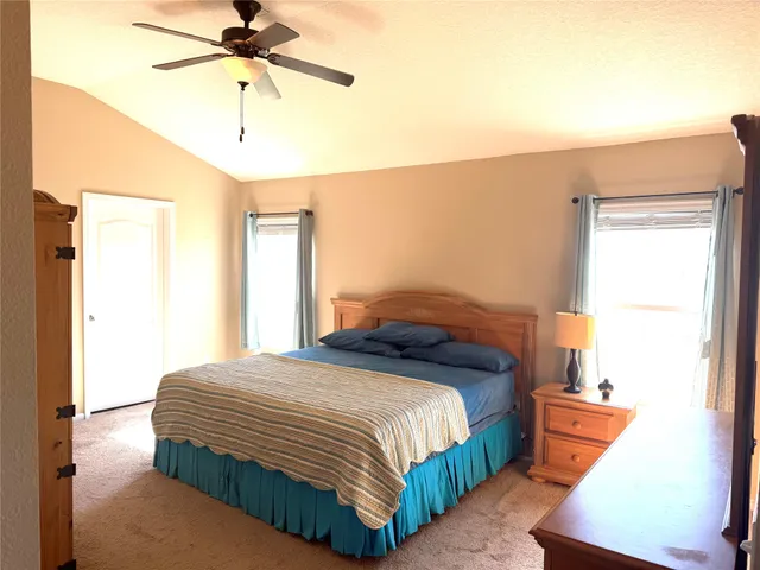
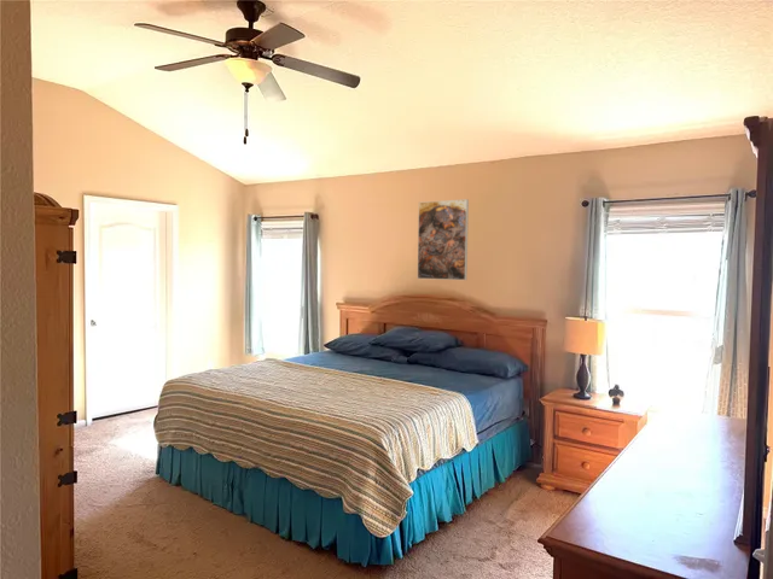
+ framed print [417,198,470,281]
